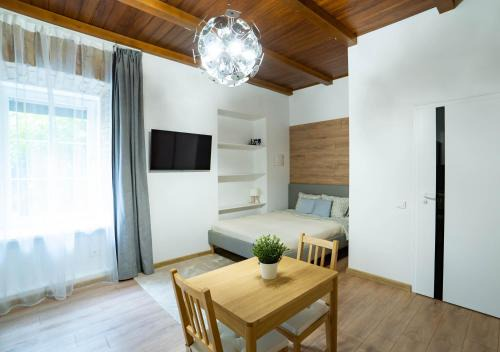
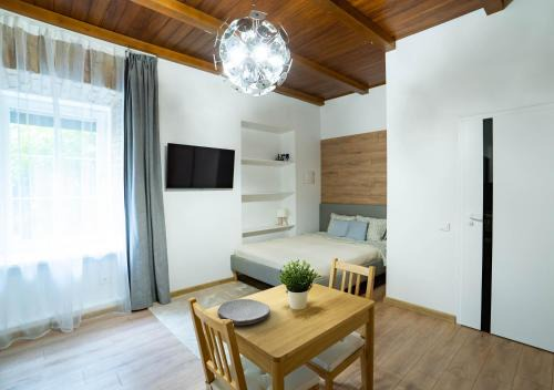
+ plate [216,298,271,326]
